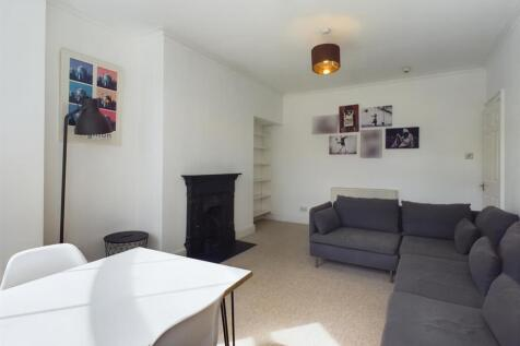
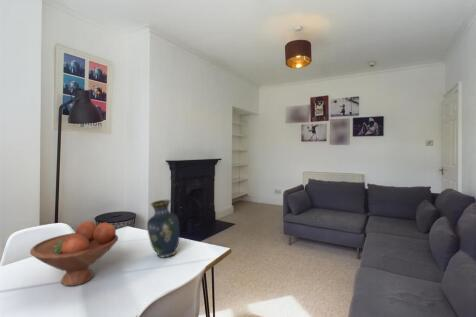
+ fruit bowl [29,220,119,287]
+ vase [146,199,181,259]
